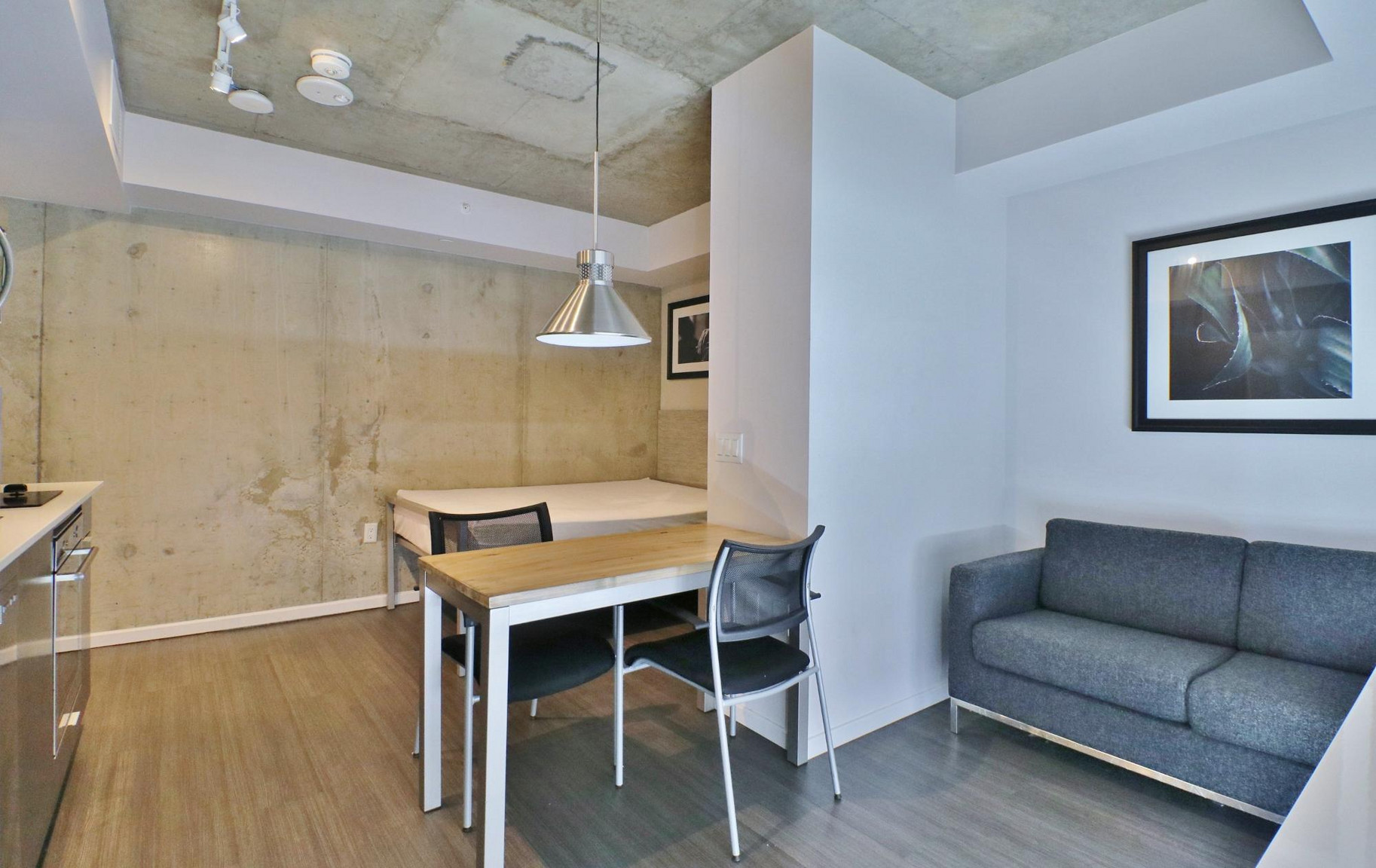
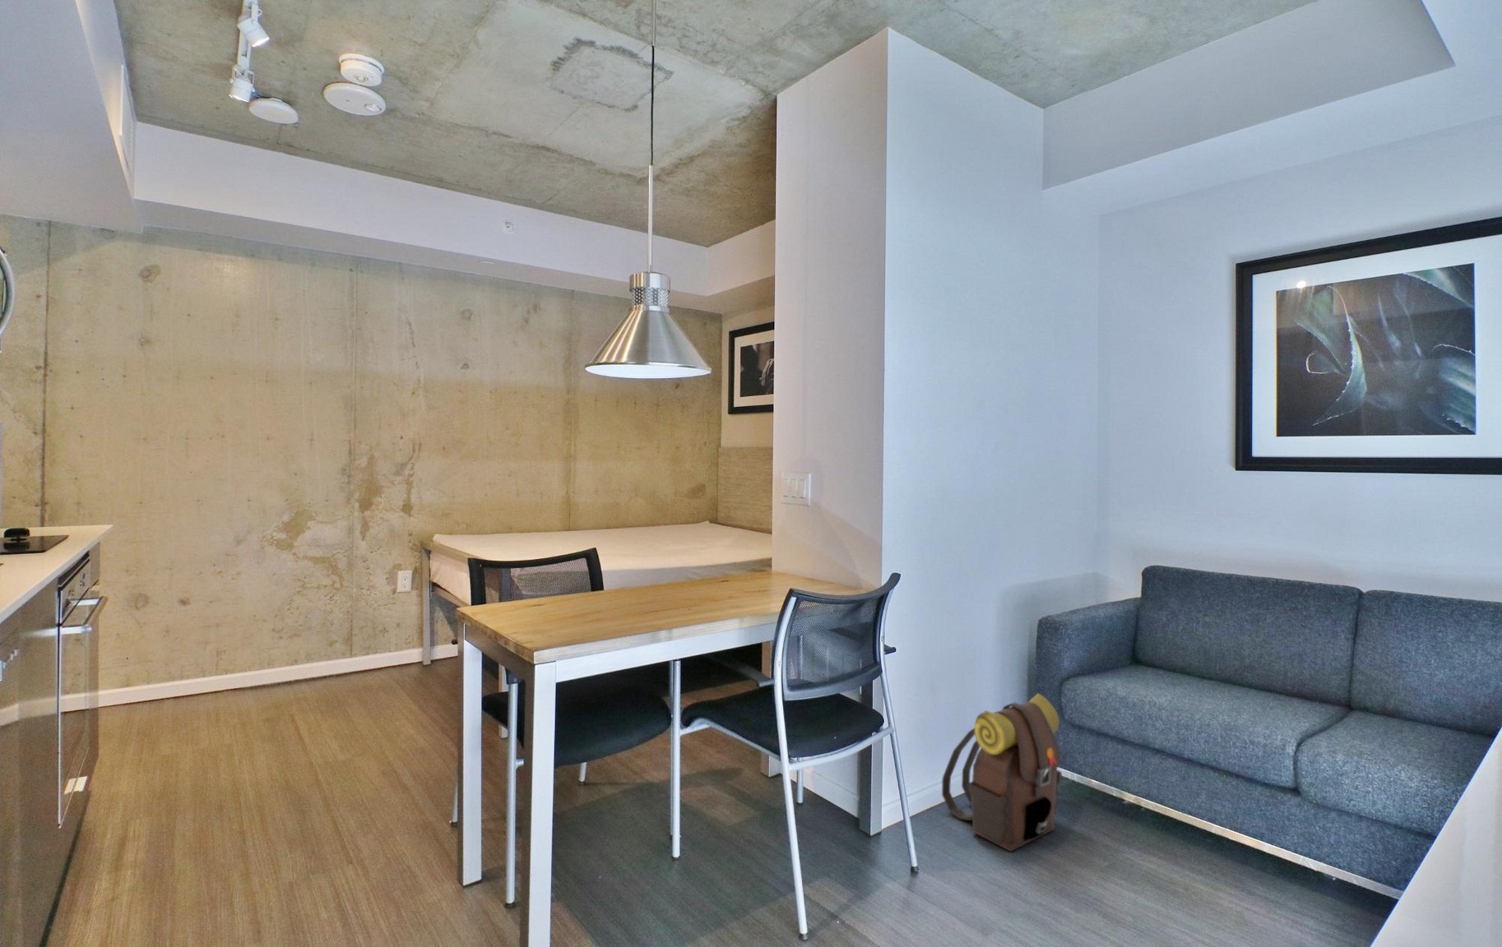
+ backpack [941,692,1063,852]
